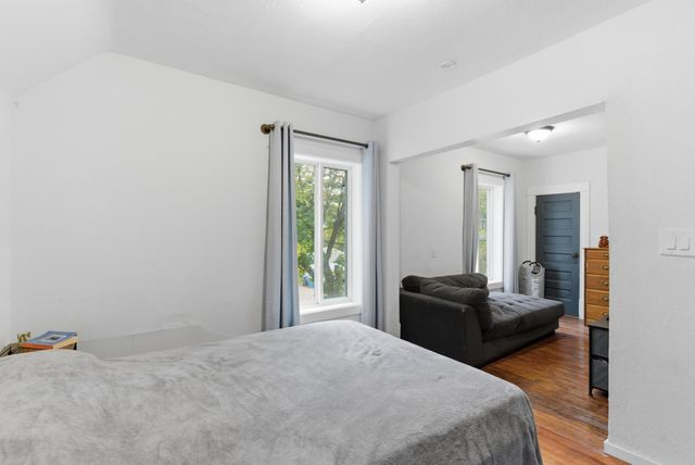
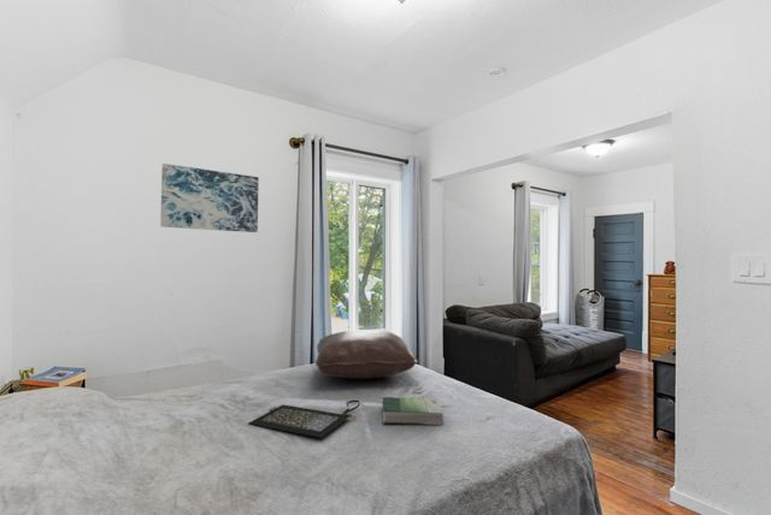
+ wall art [159,162,260,233]
+ pillow [314,328,418,380]
+ clutch bag [247,399,360,439]
+ book [382,396,445,426]
